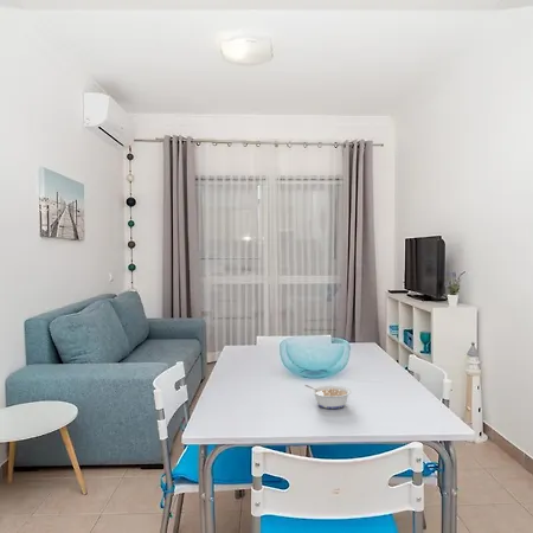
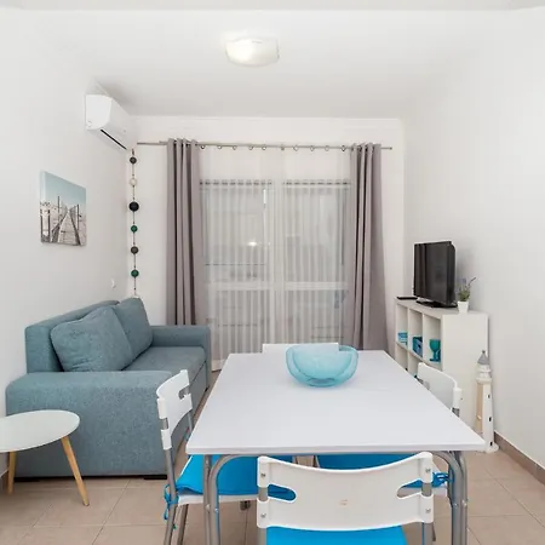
- legume [303,384,353,410]
